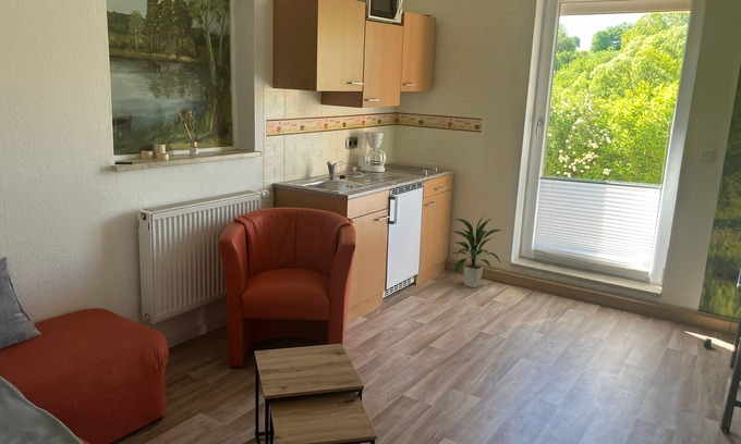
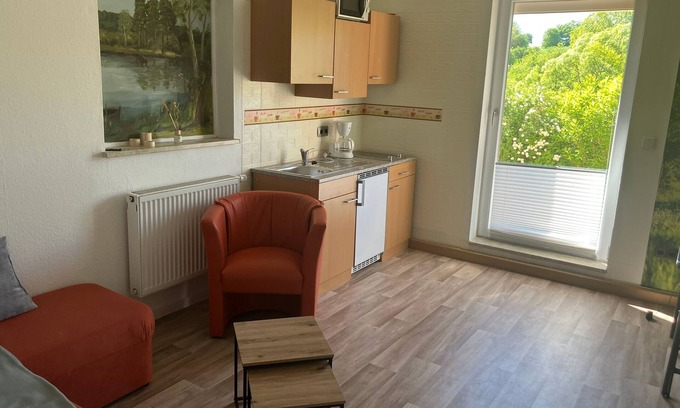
- indoor plant [449,214,505,288]
